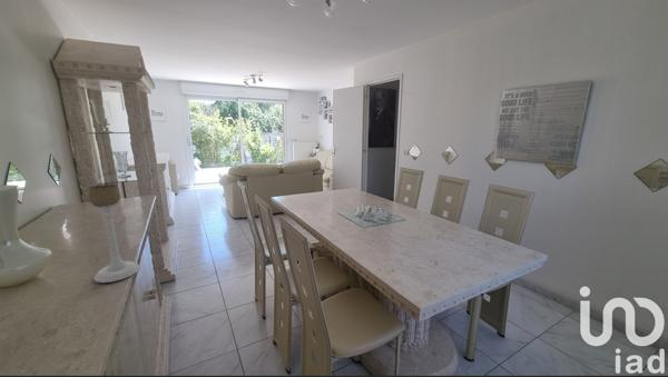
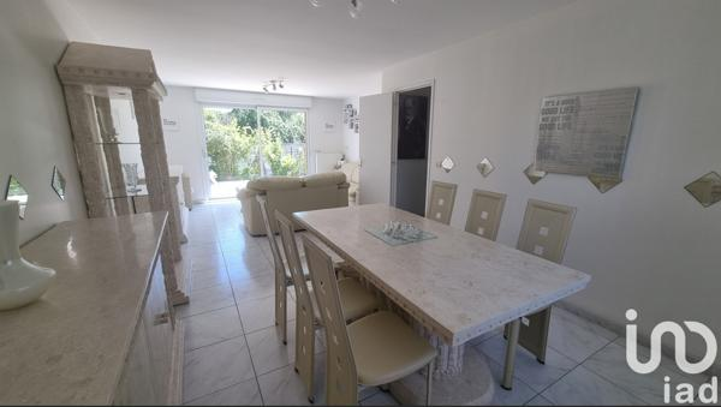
- candle holder [87,182,141,284]
